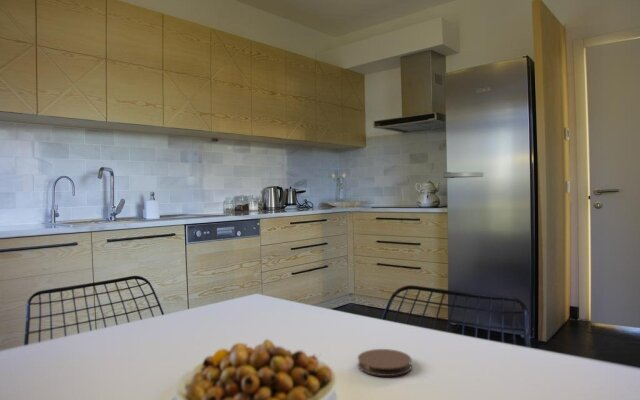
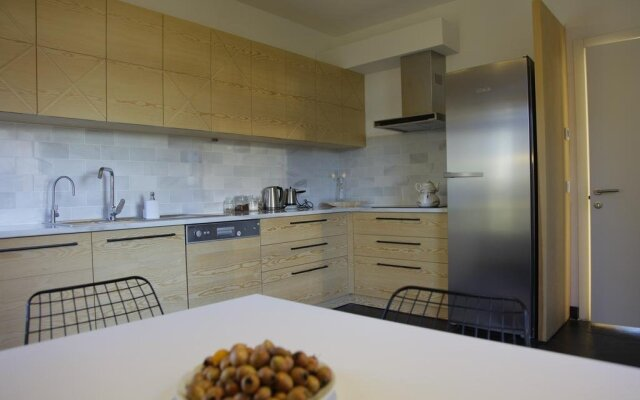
- coaster [357,348,413,377]
